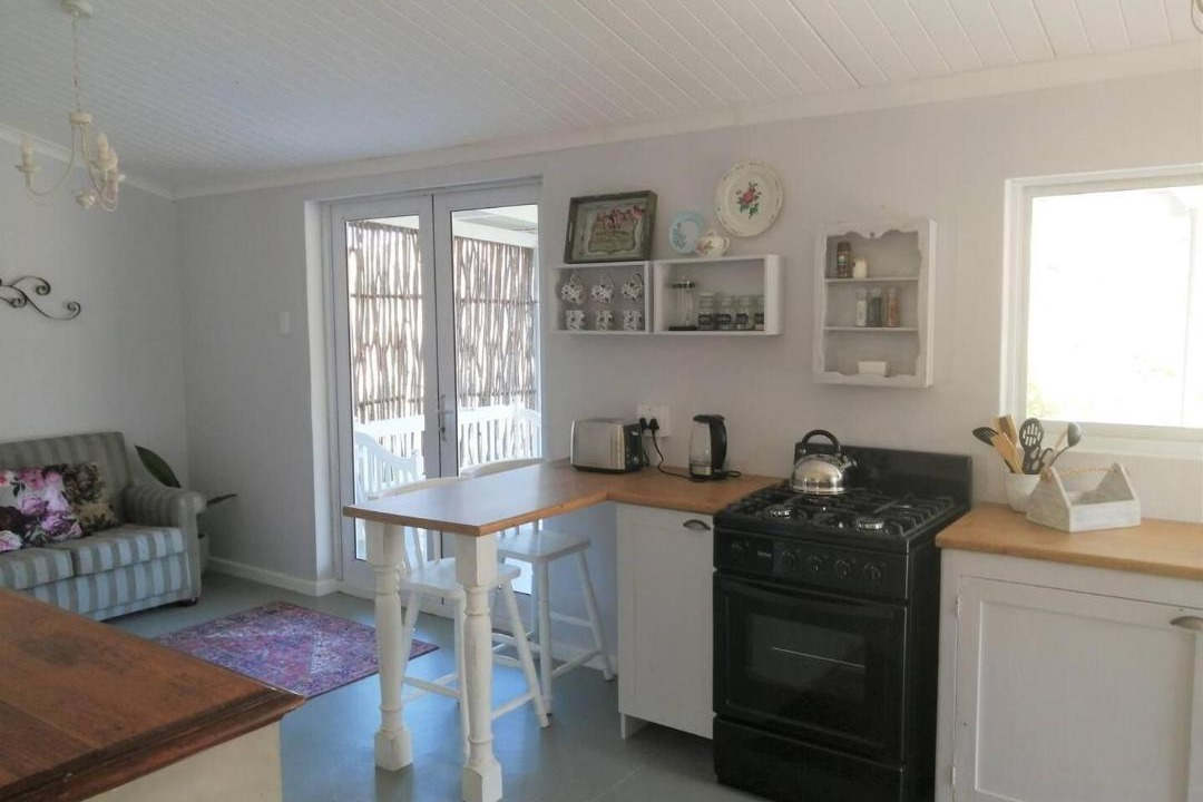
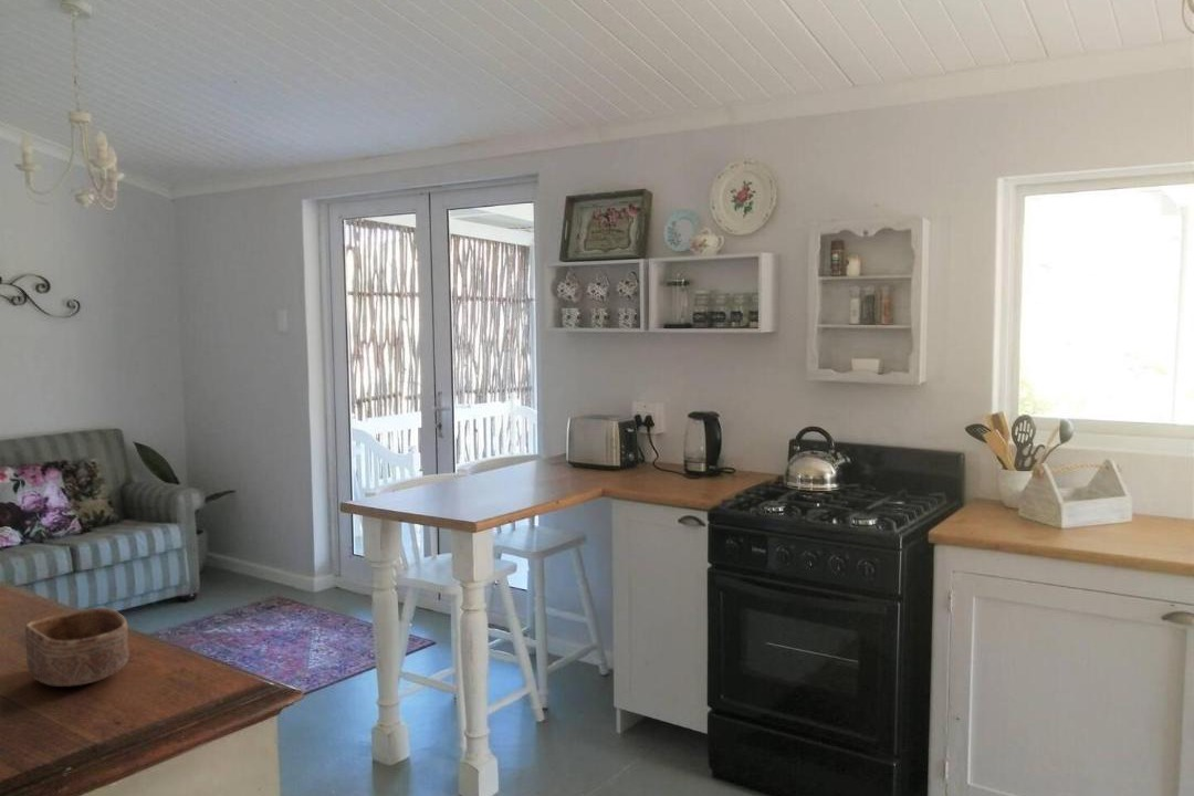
+ bowl [24,607,130,688]
